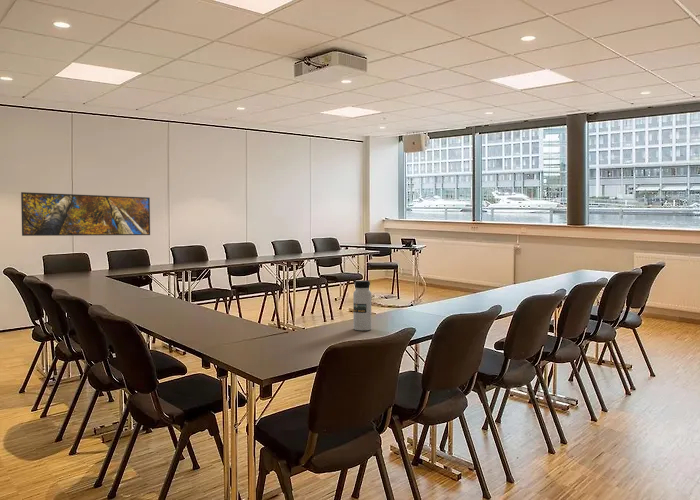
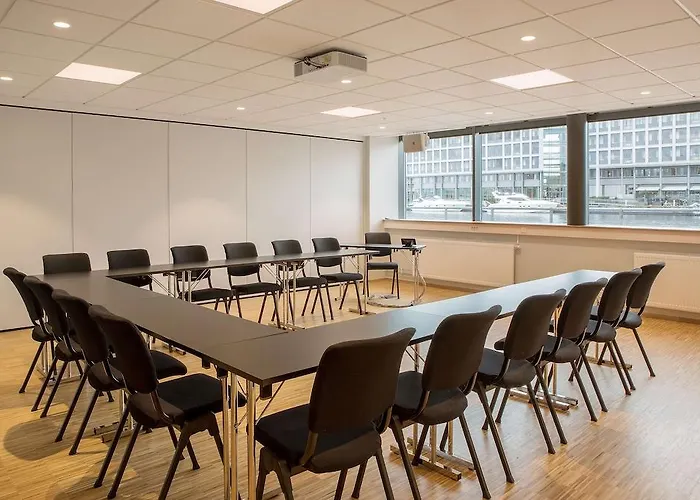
- water bottle [352,280,372,331]
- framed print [20,191,151,237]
